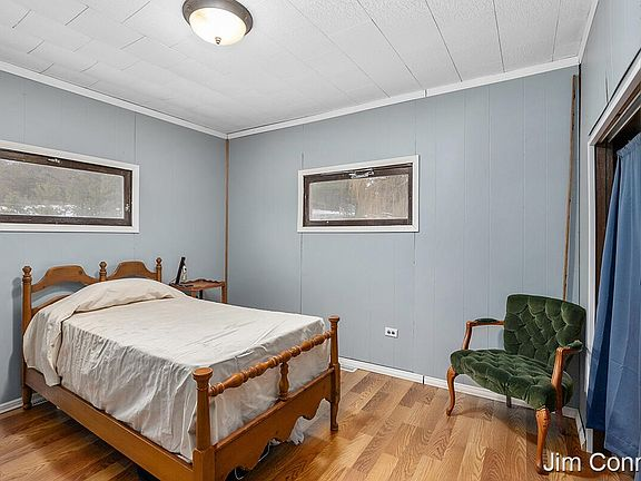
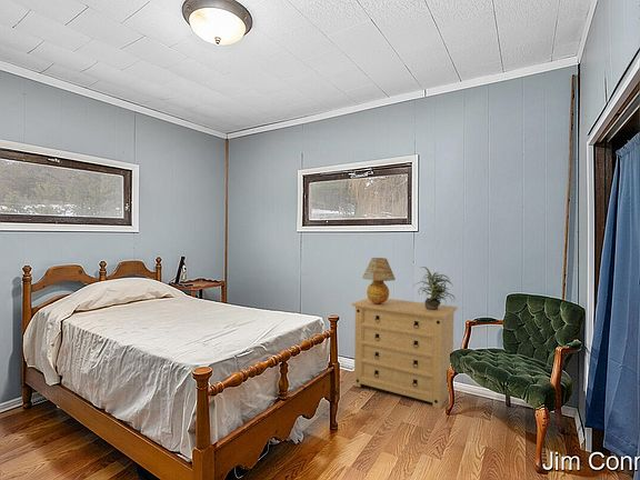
+ potted plant [412,266,456,310]
+ dresser [351,297,459,410]
+ table lamp [361,257,397,304]
